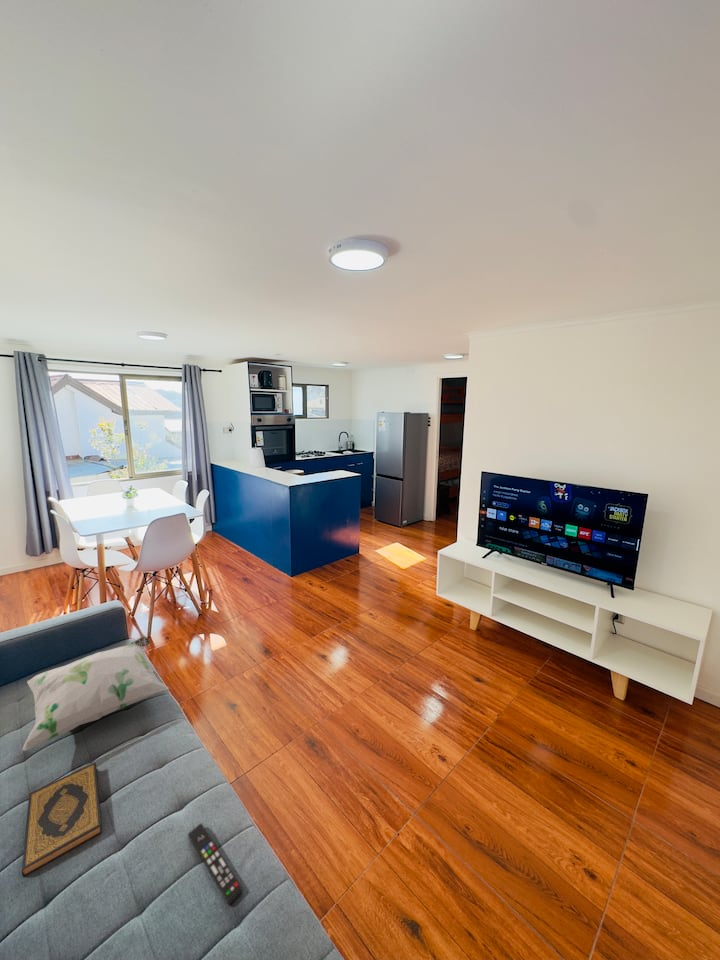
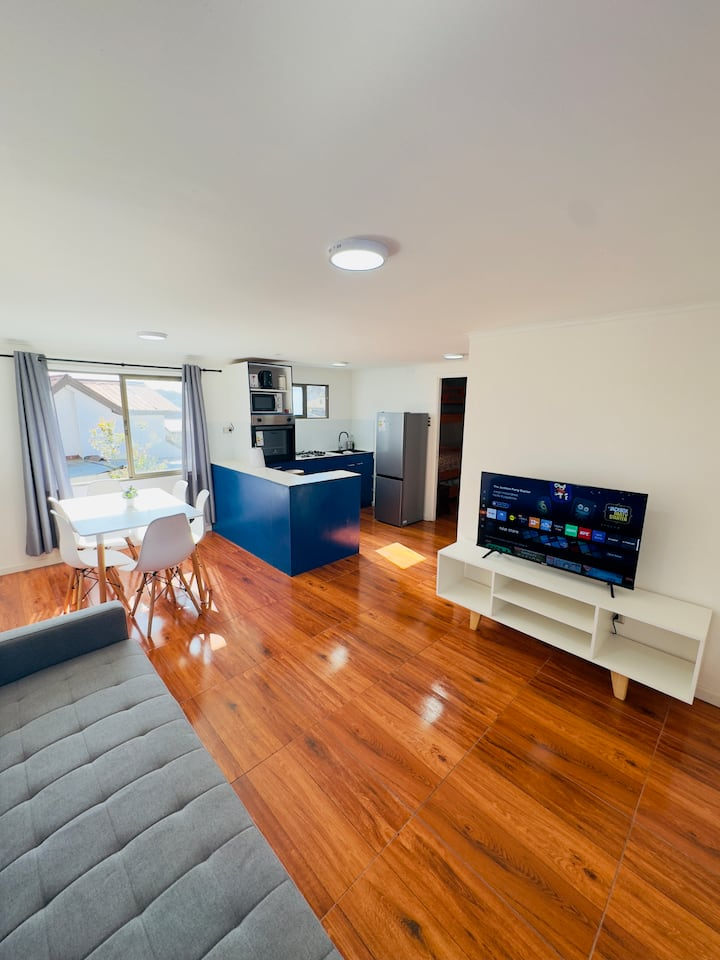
- hardback book [21,761,103,878]
- decorative pillow [22,636,169,752]
- remote control [187,822,244,906]
